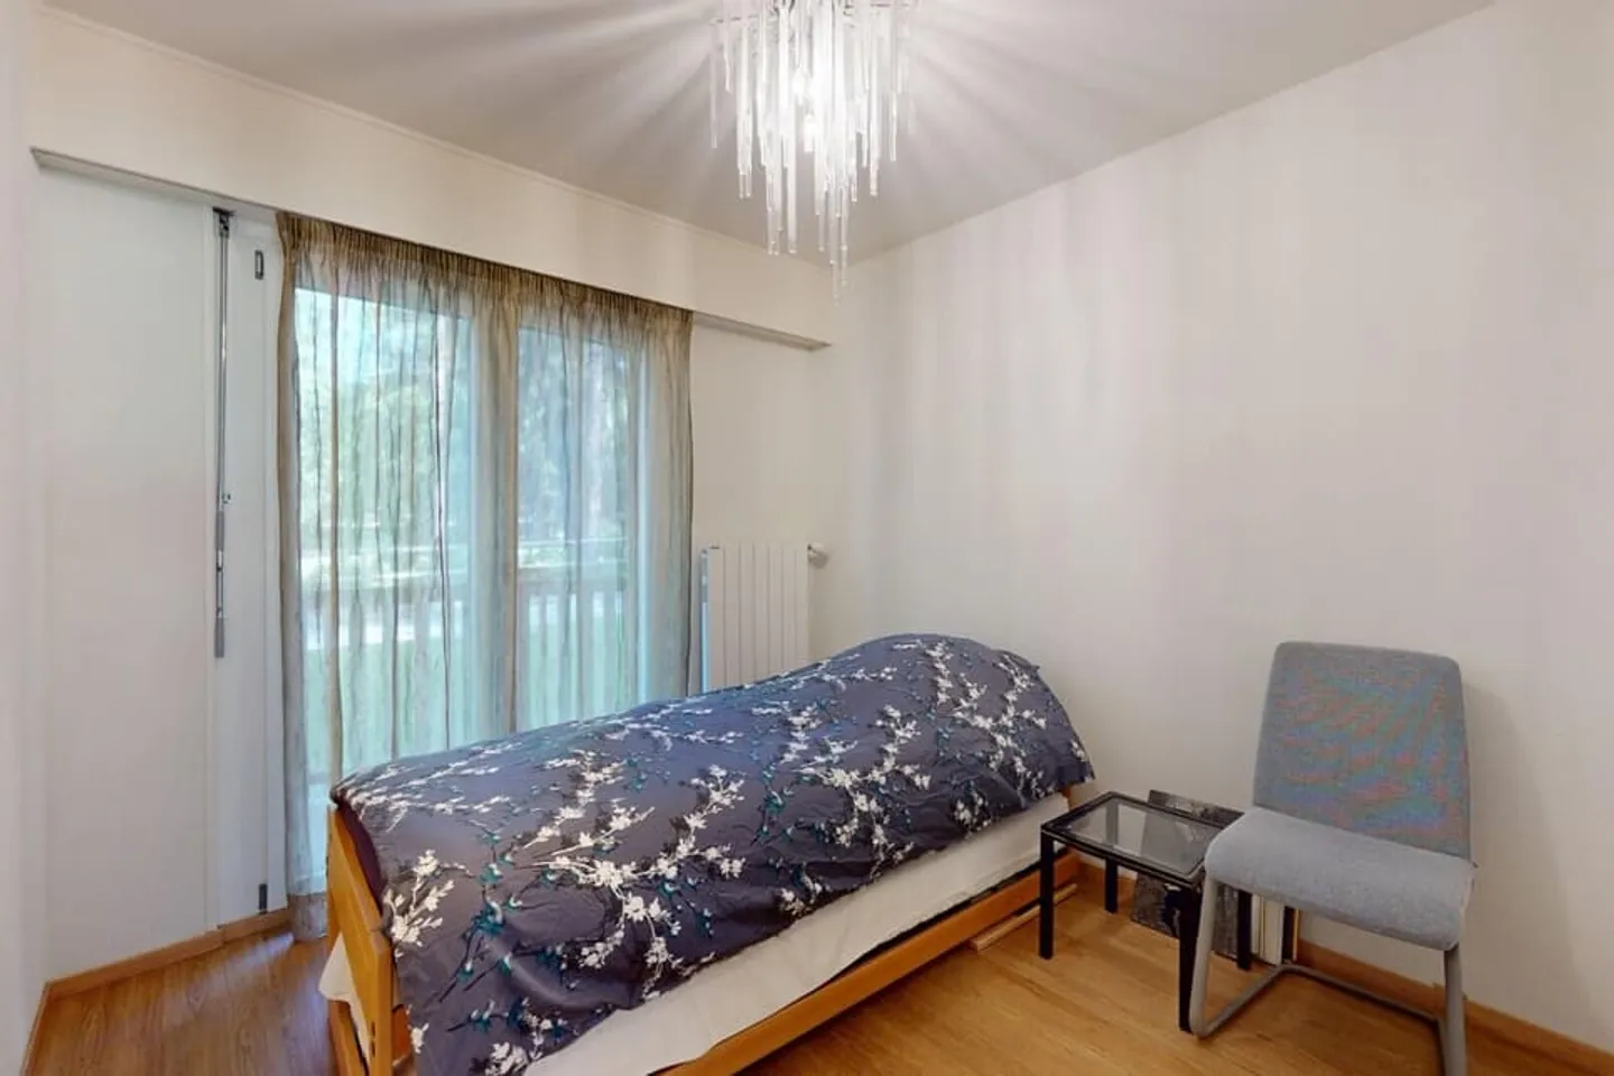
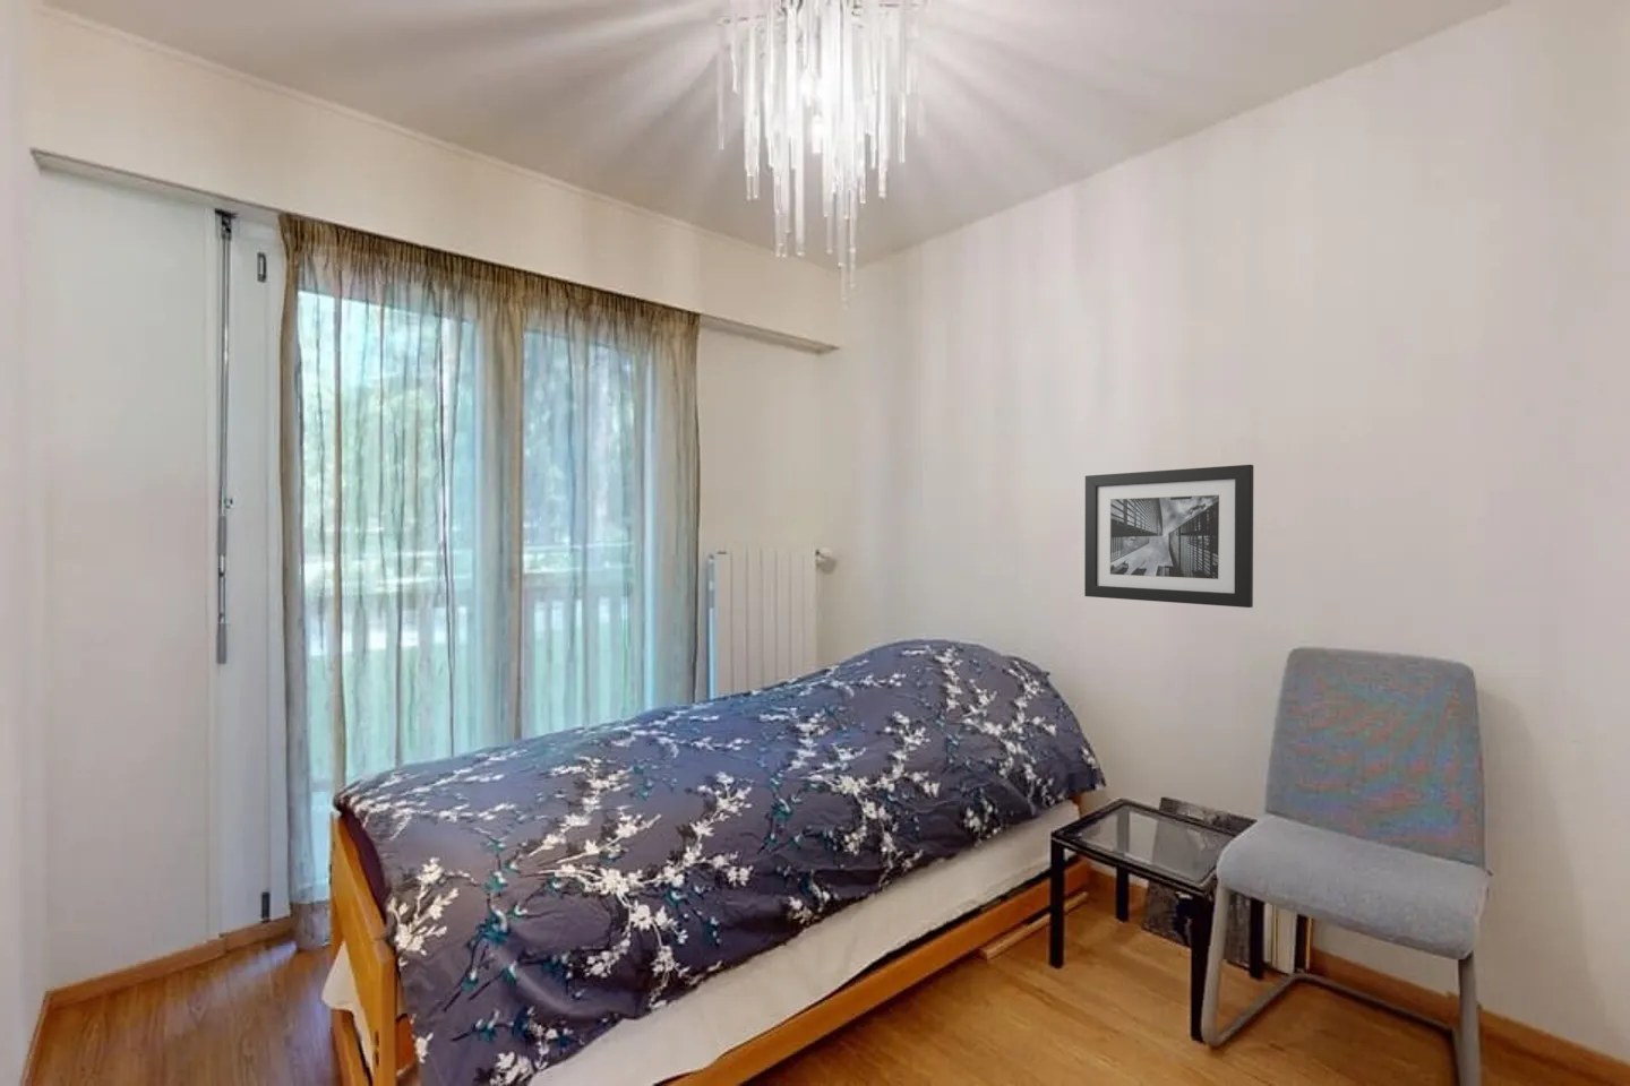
+ wall art [1083,464,1254,608]
